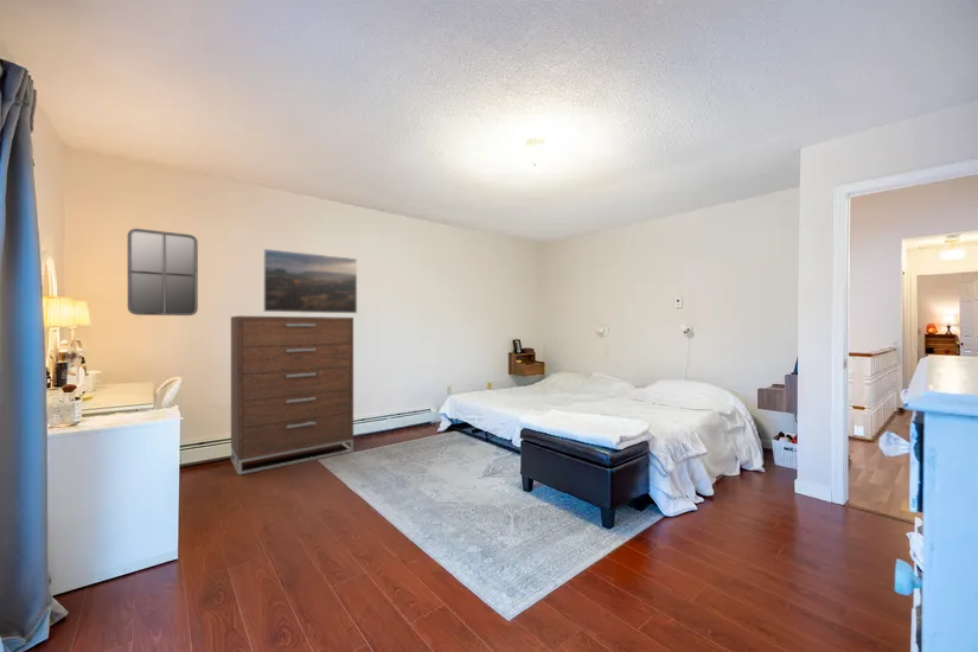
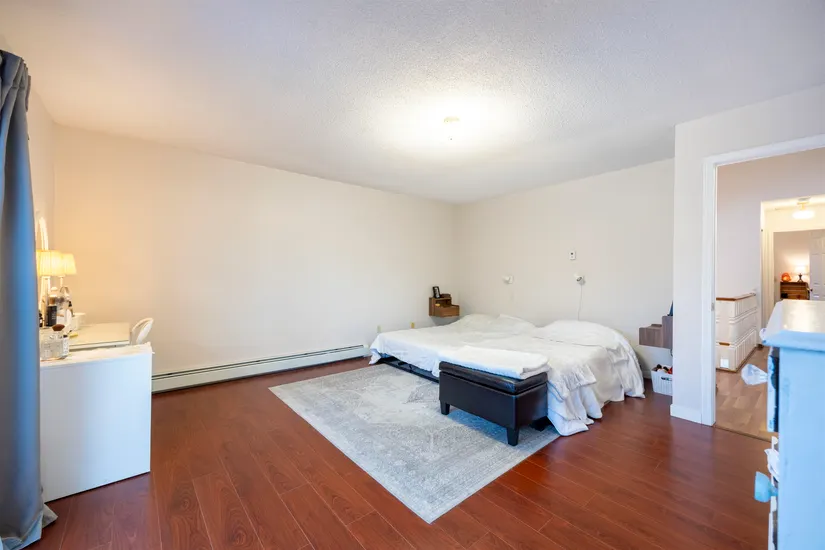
- home mirror [127,228,199,317]
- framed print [262,248,358,314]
- dresser [230,315,354,477]
